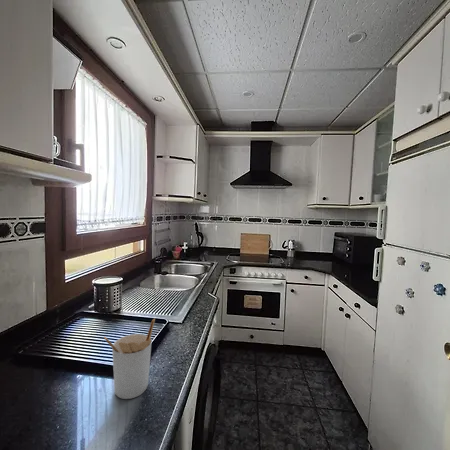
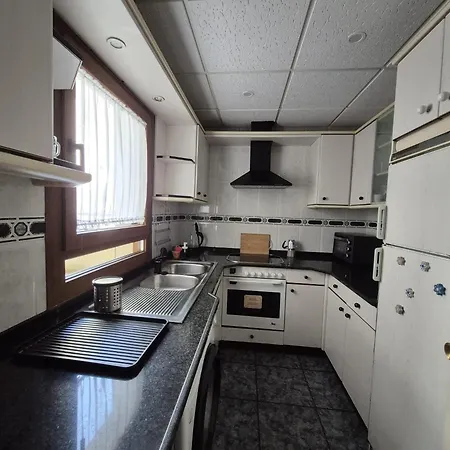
- utensil holder [103,317,156,400]
